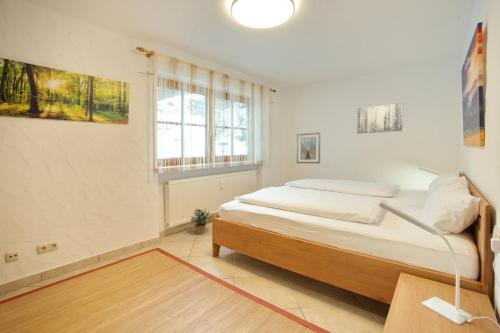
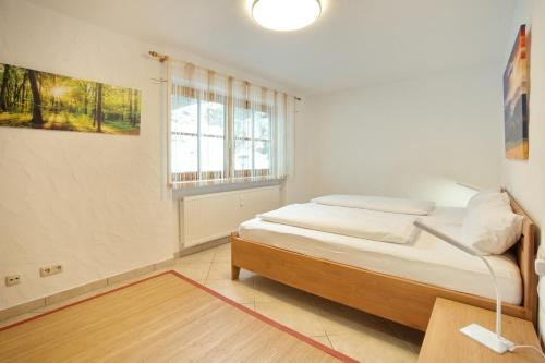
- picture frame [296,131,321,164]
- potted plant [188,208,213,235]
- wall art [356,102,404,134]
